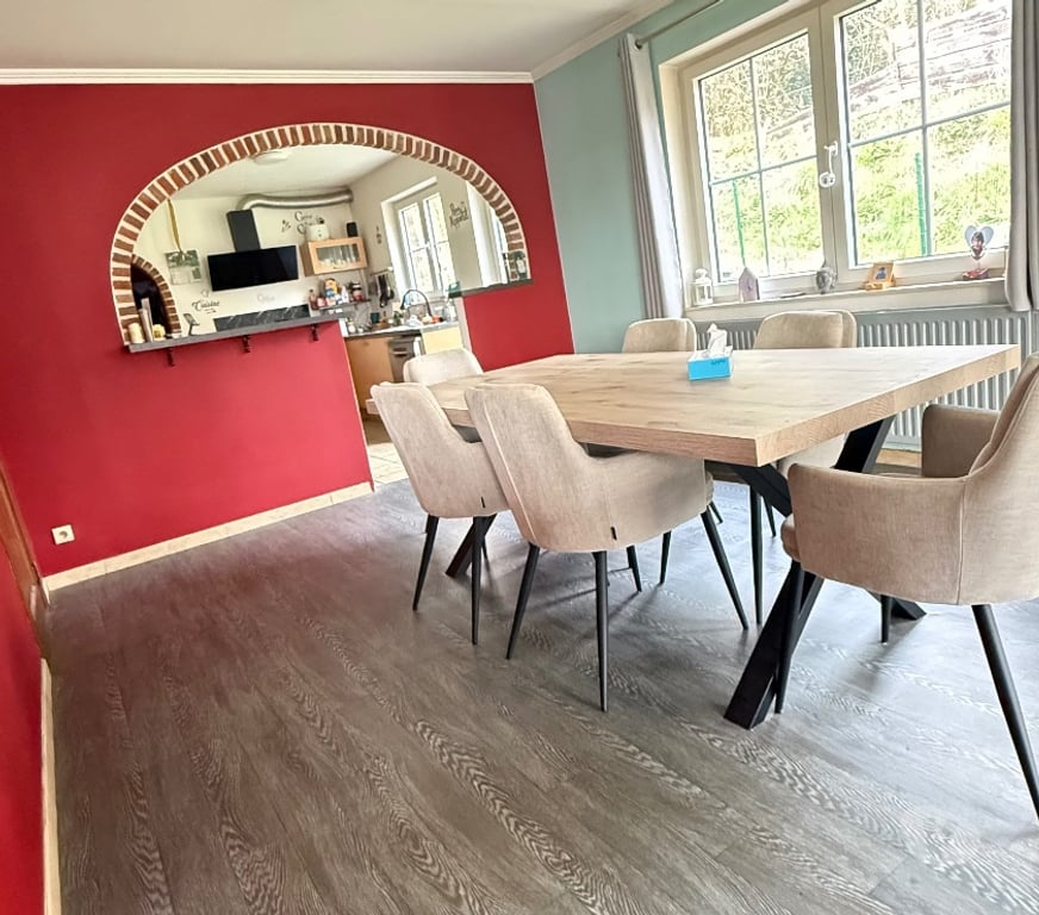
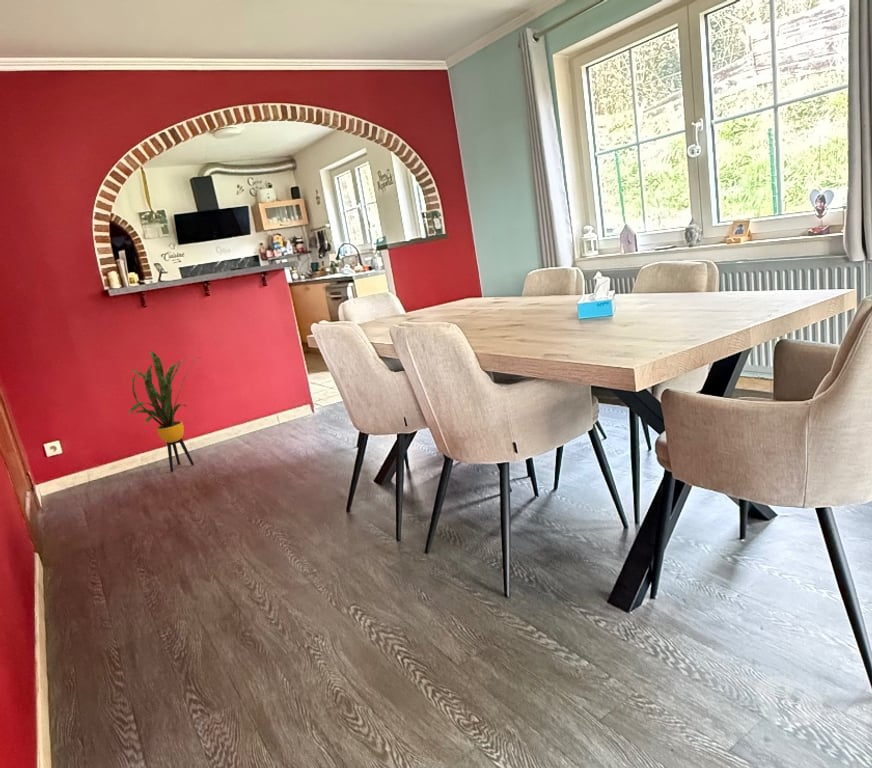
+ house plant [128,350,201,473]
